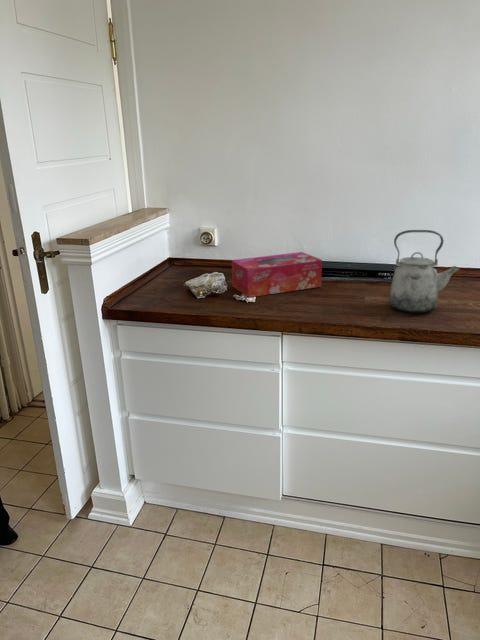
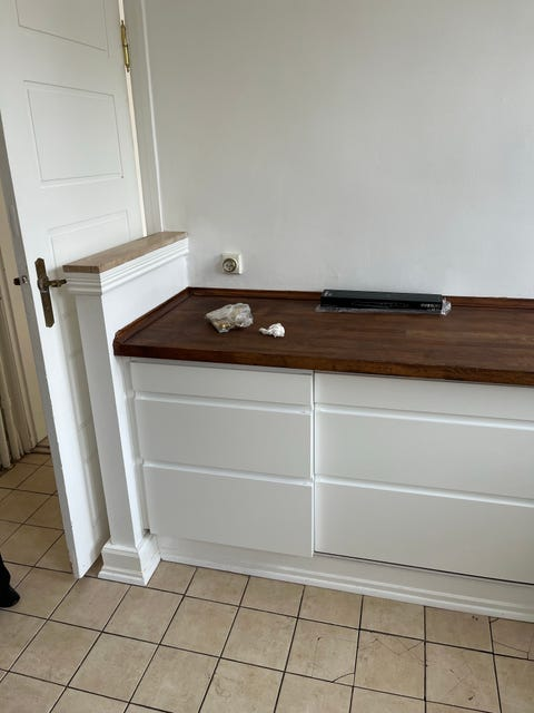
- tissue box [231,251,323,298]
- kettle [388,229,461,314]
